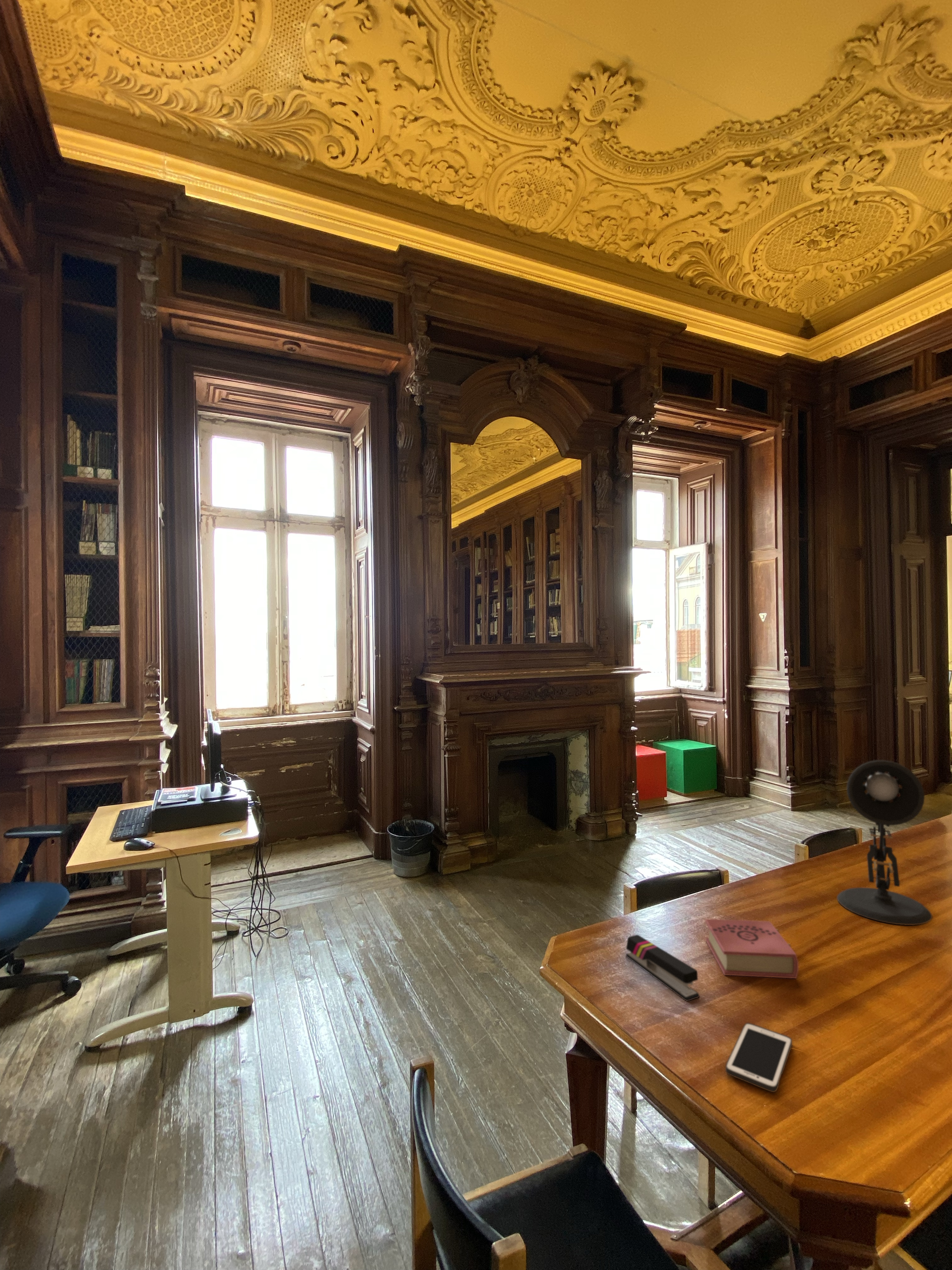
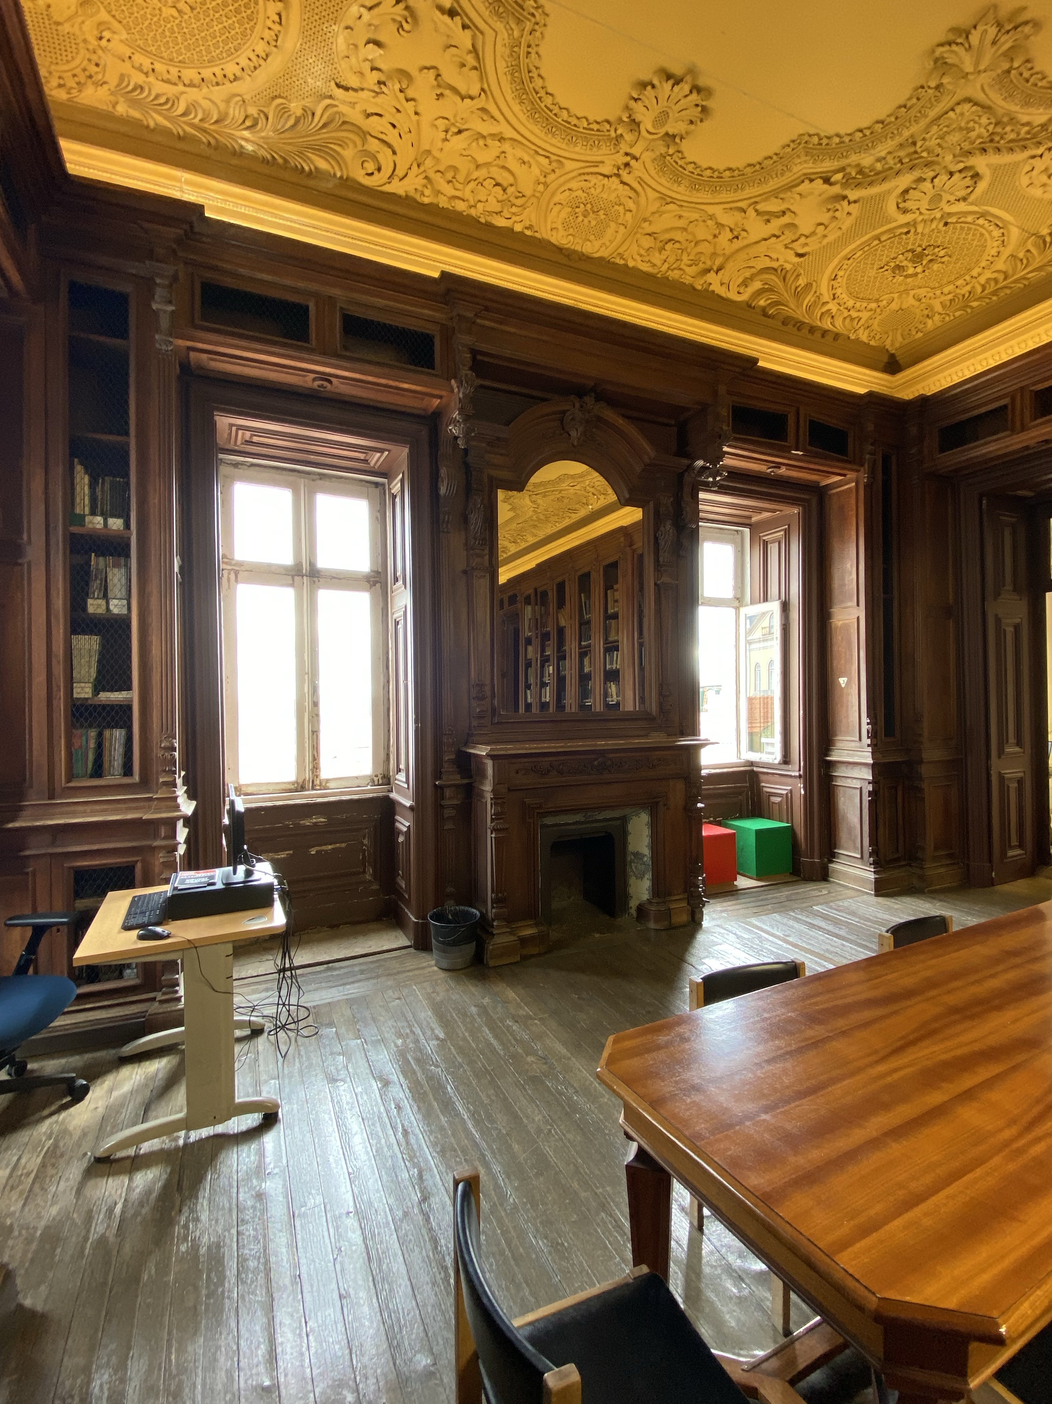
- cell phone [725,1022,792,1092]
- stapler [626,935,700,1001]
- book [705,919,799,979]
- desk lamp [837,760,932,925]
